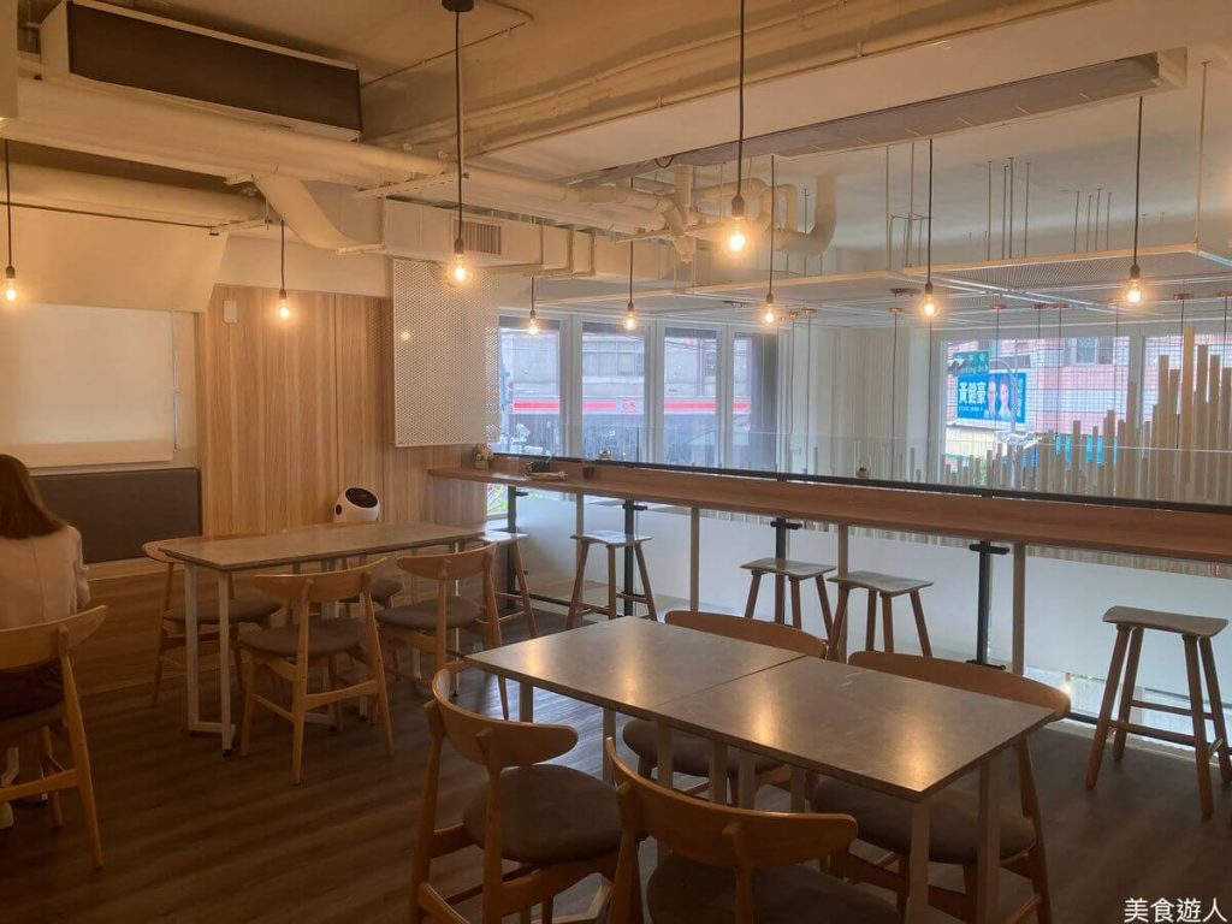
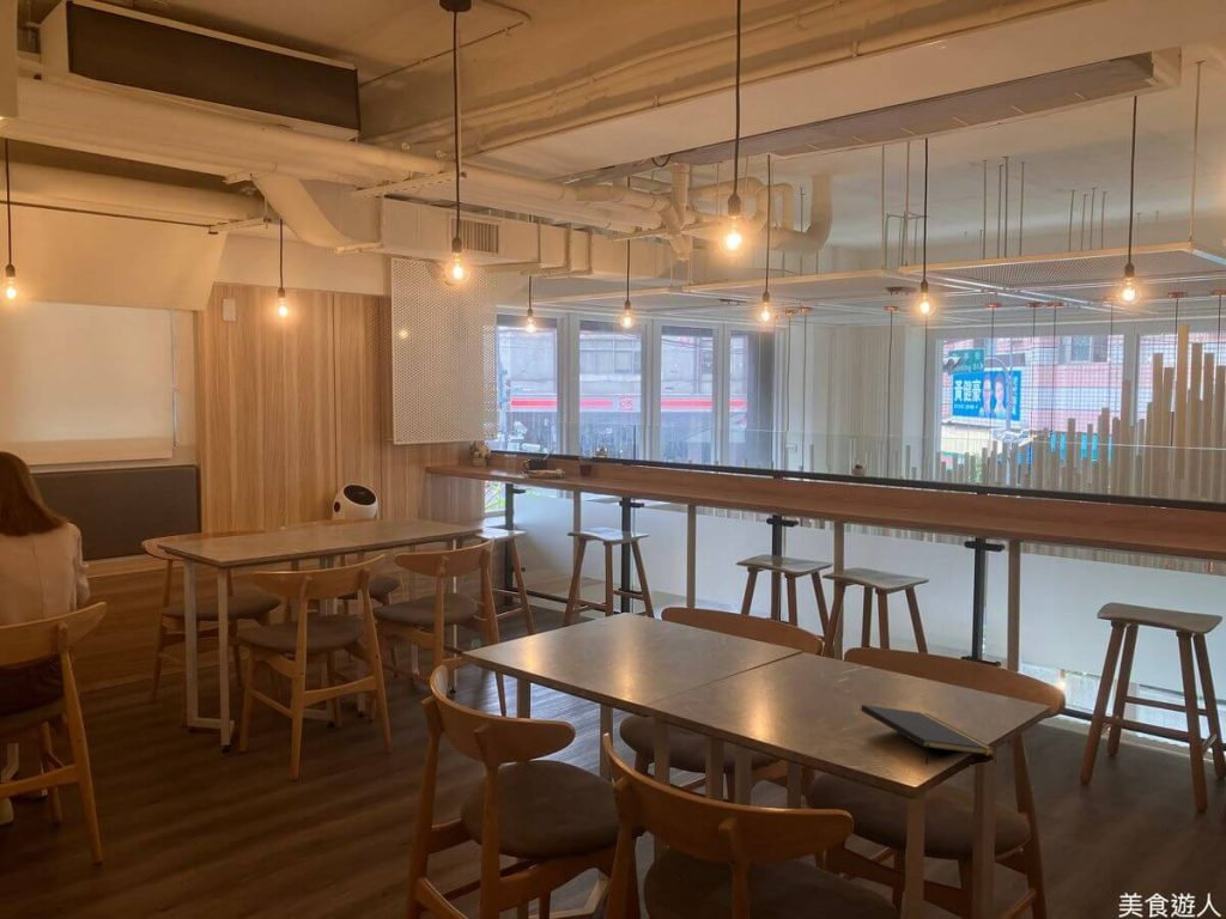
+ notepad [860,704,996,766]
